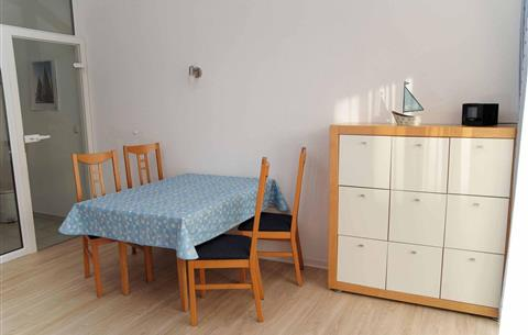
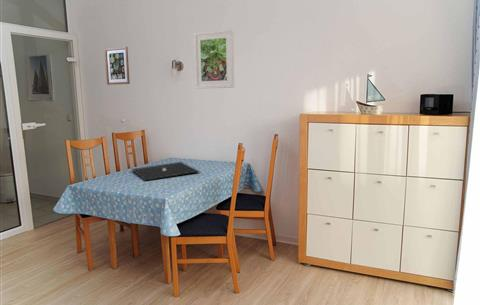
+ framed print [193,28,235,90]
+ placemat [130,161,201,181]
+ wall art [104,46,131,86]
